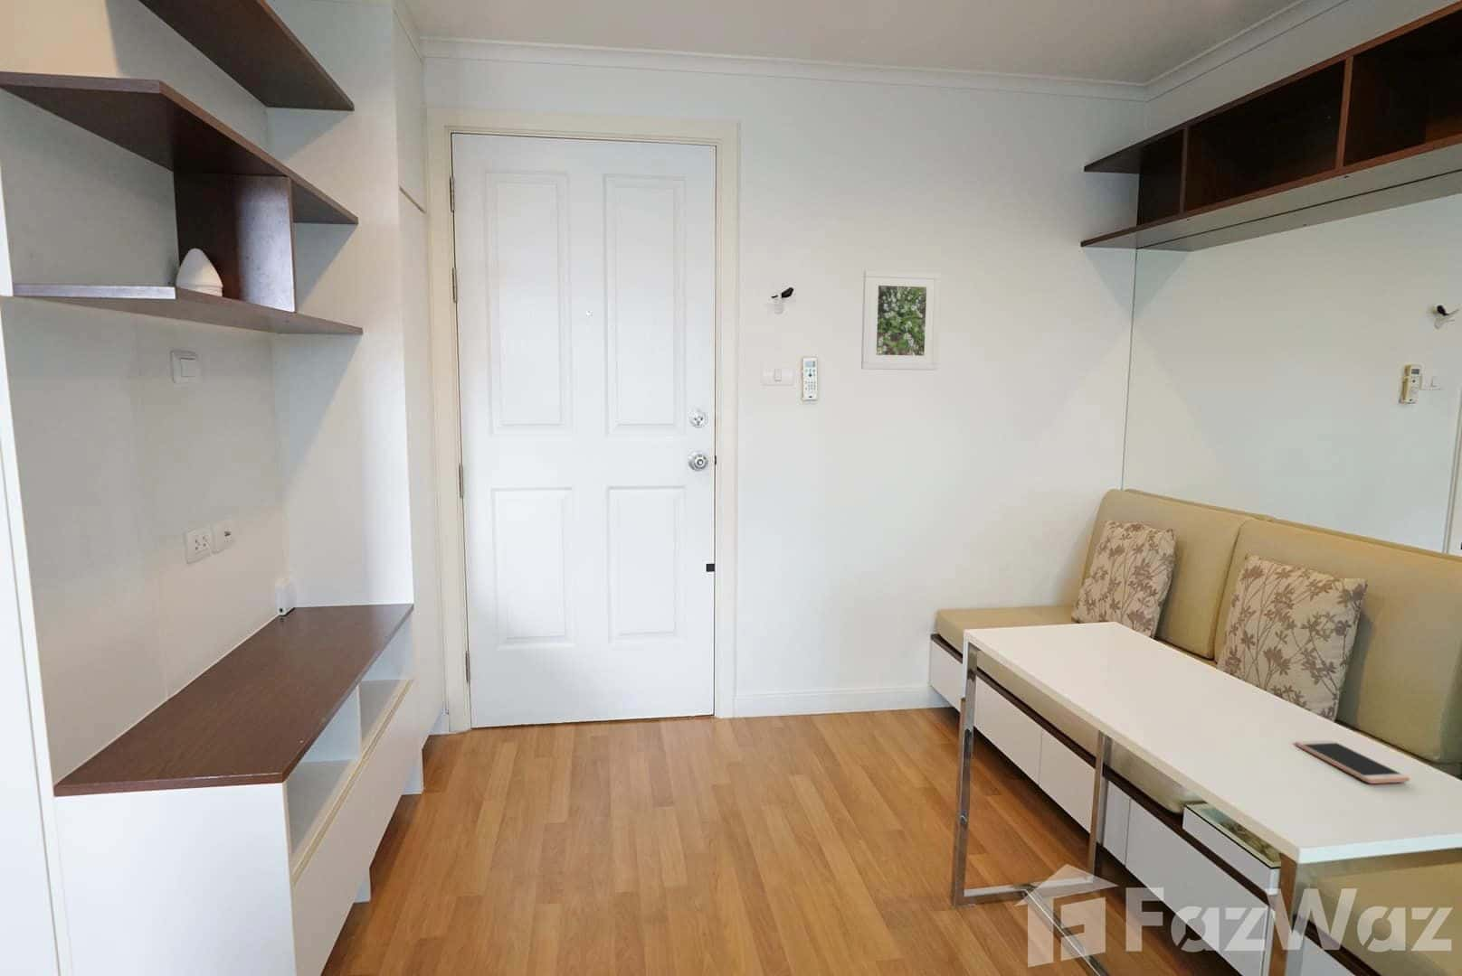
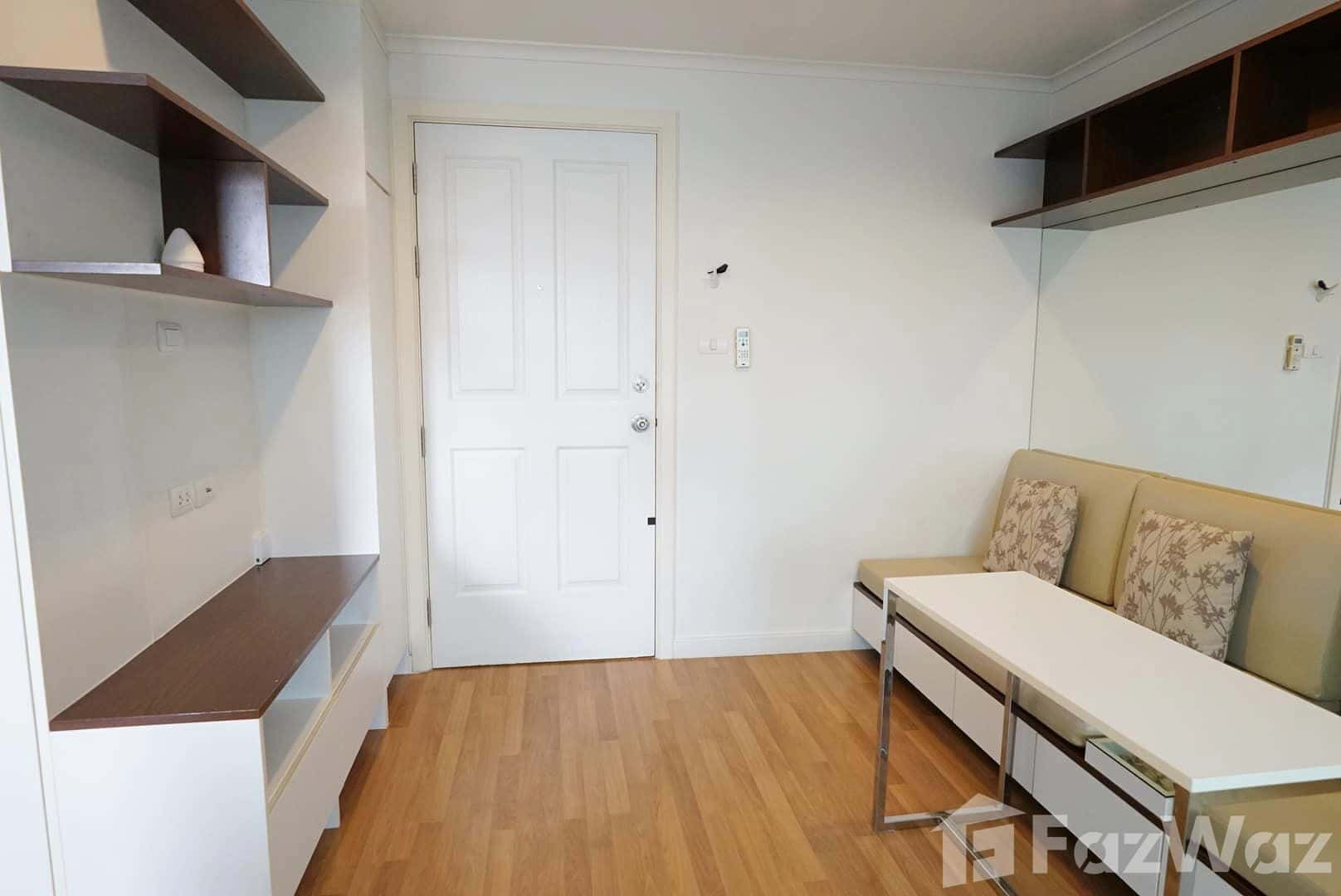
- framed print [860,269,942,371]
- smartphone [1294,740,1411,784]
